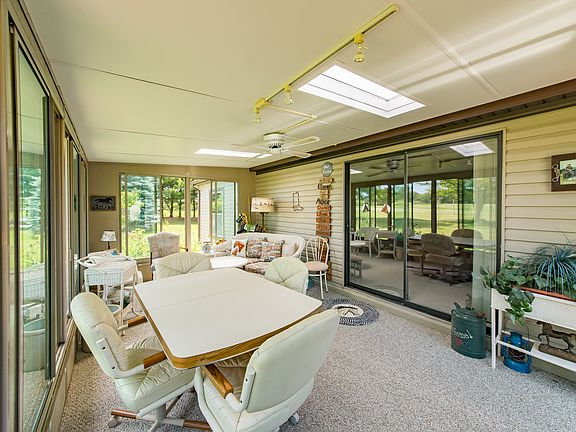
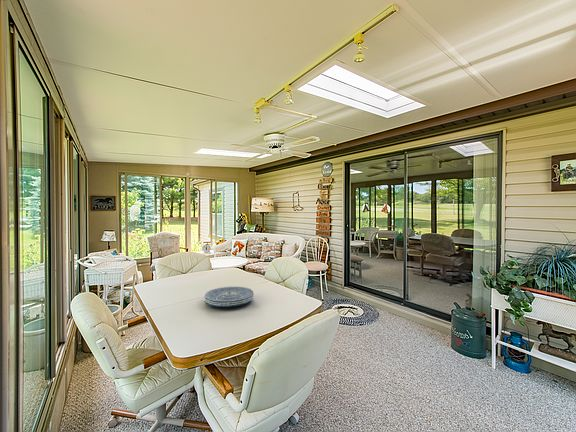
+ placemat [203,285,255,308]
